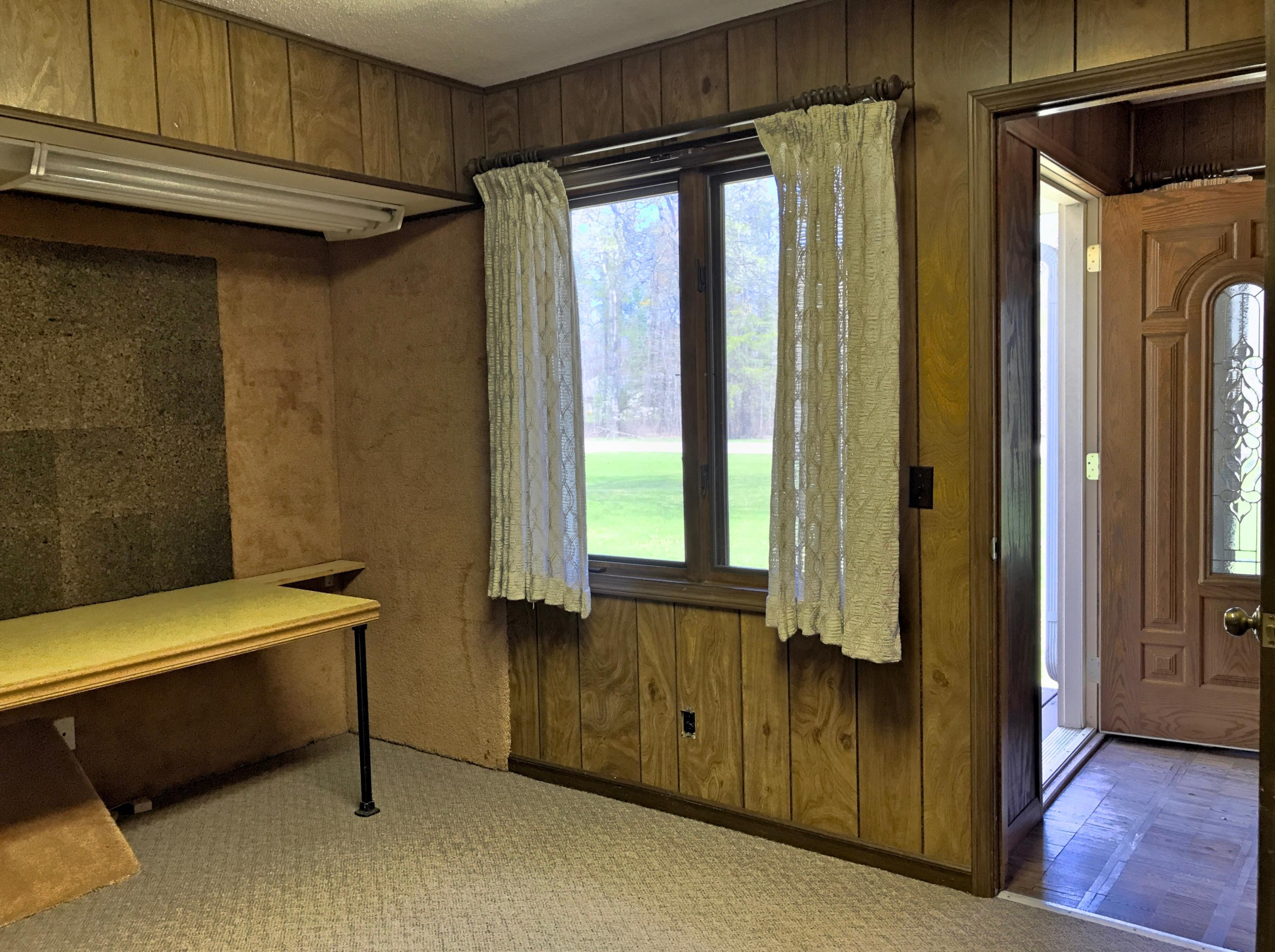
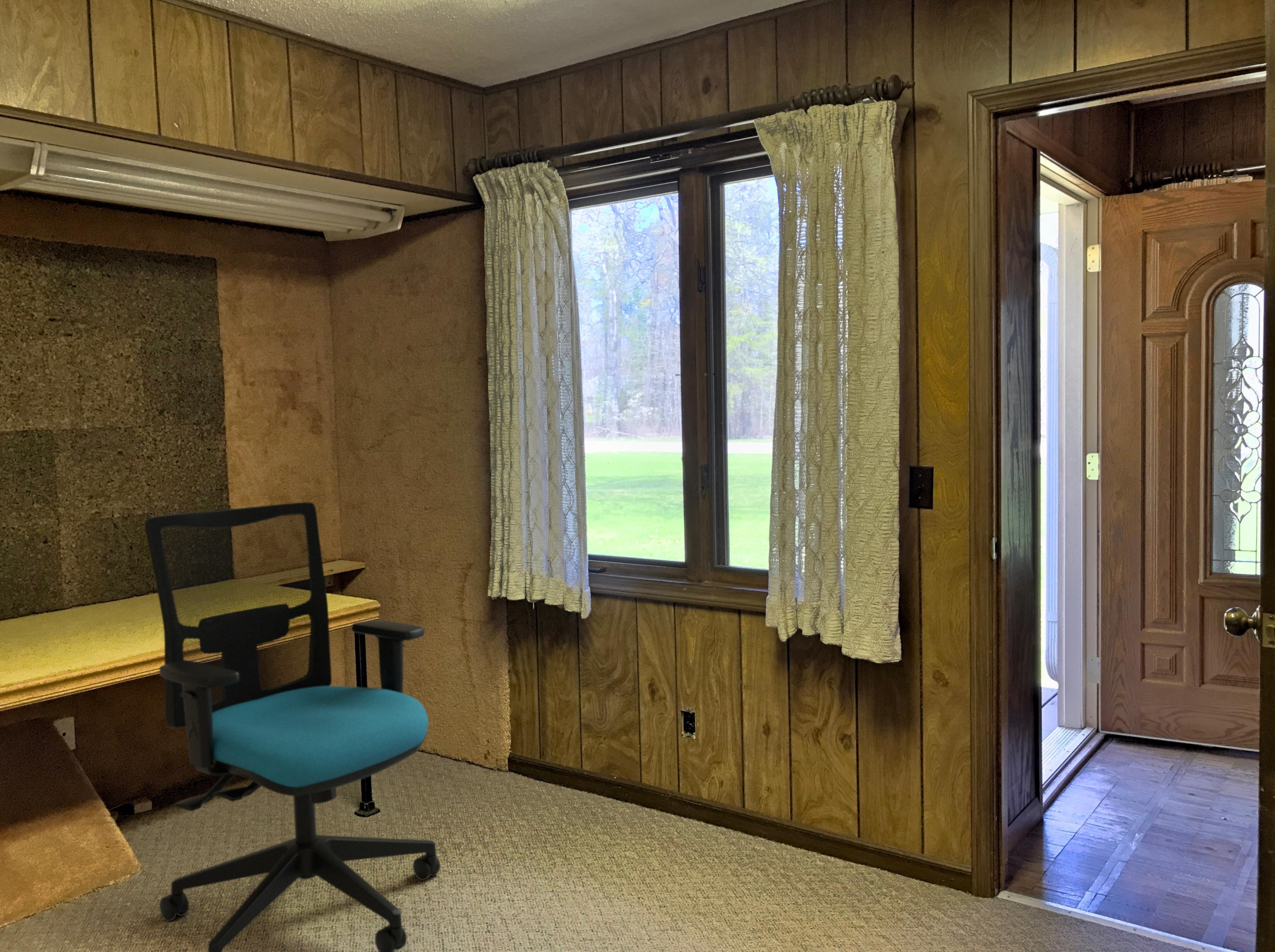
+ office chair [144,502,441,952]
